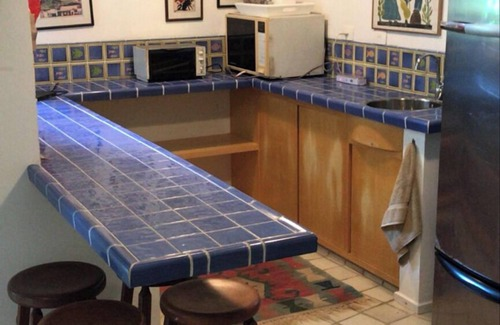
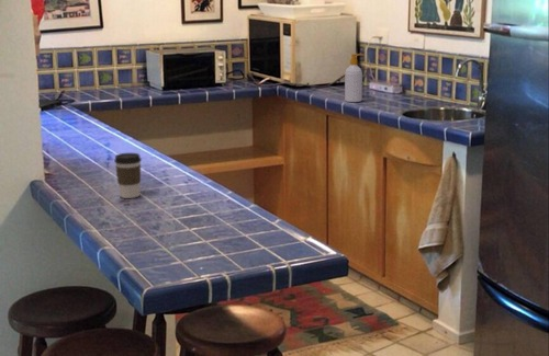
+ soap bottle [344,53,365,103]
+ coffee cup [113,152,143,199]
